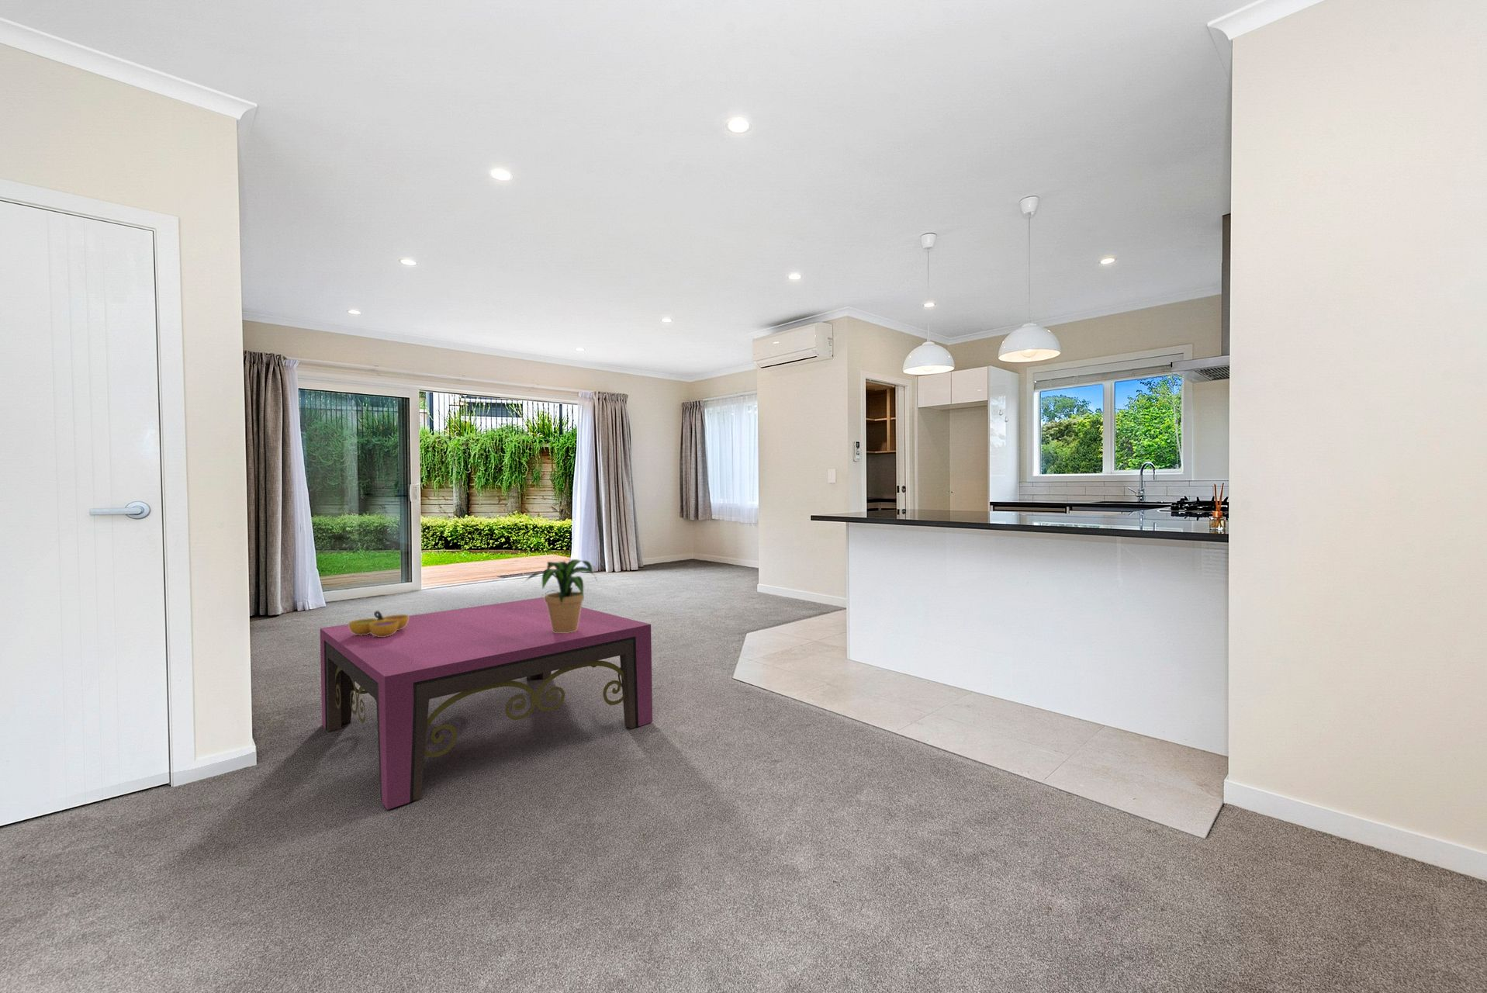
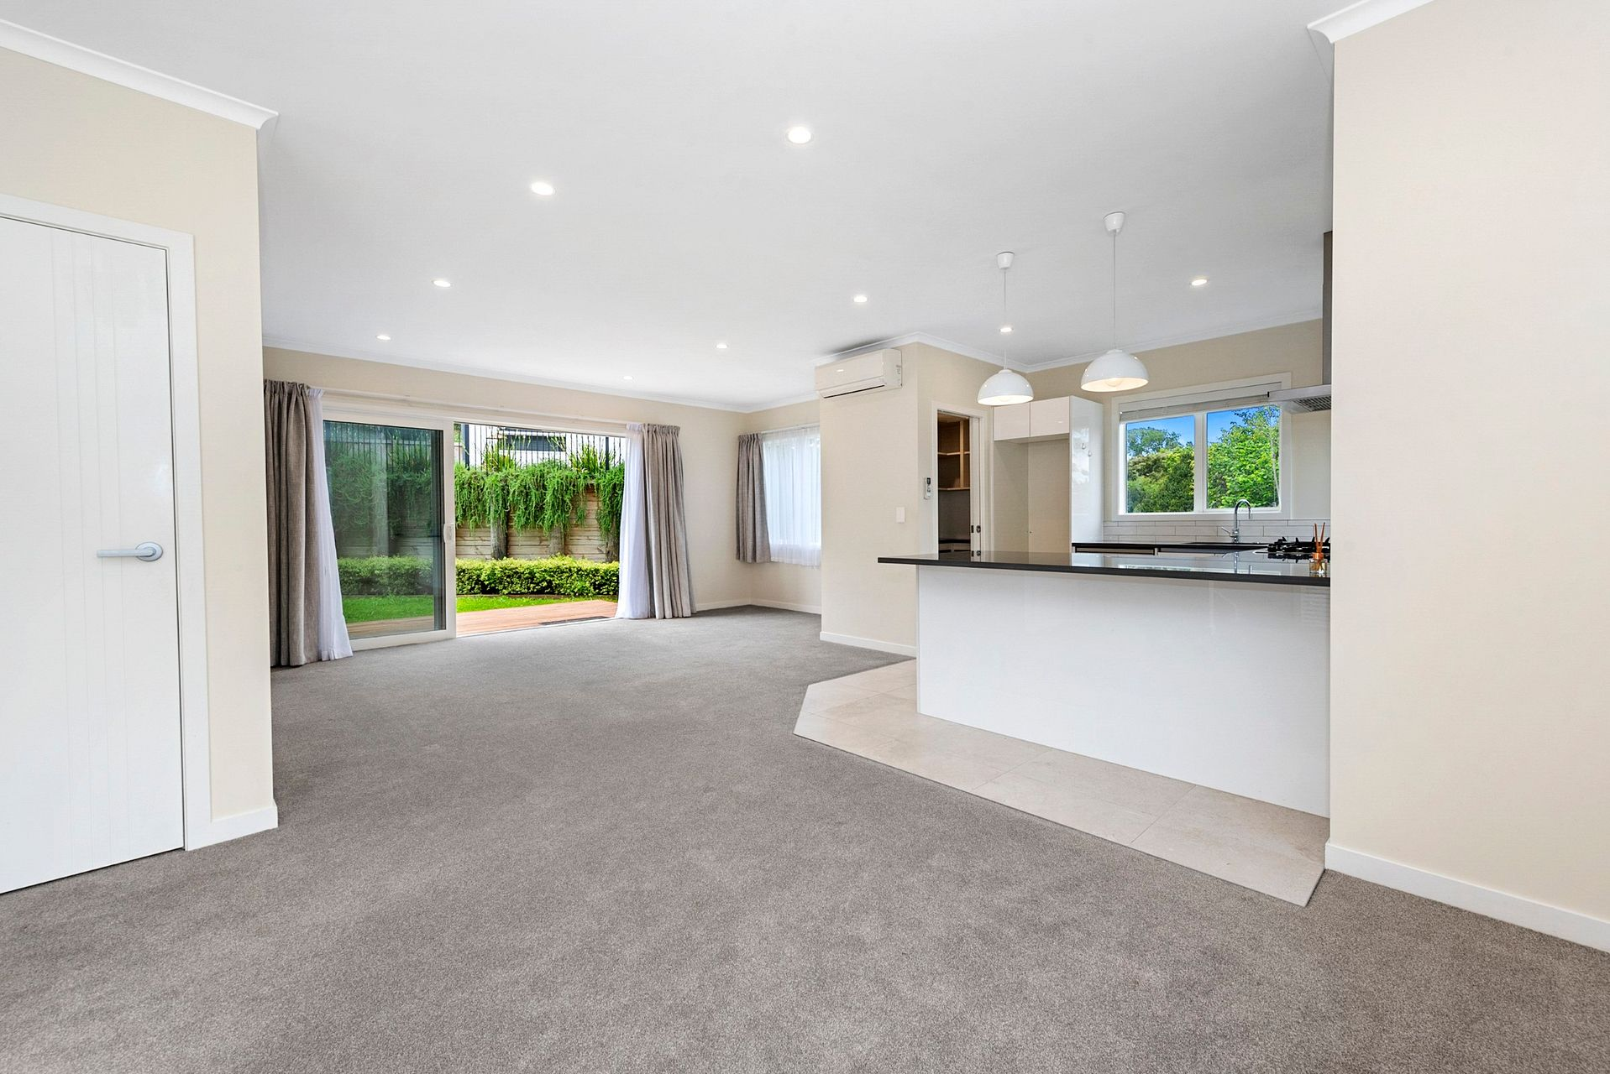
- coffee table [319,596,653,810]
- decorative bowl [348,610,409,637]
- potted plant [524,559,597,633]
